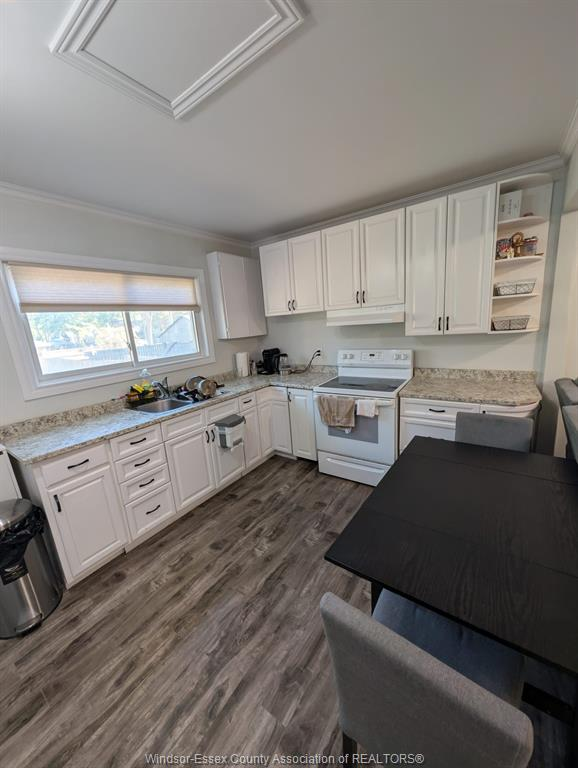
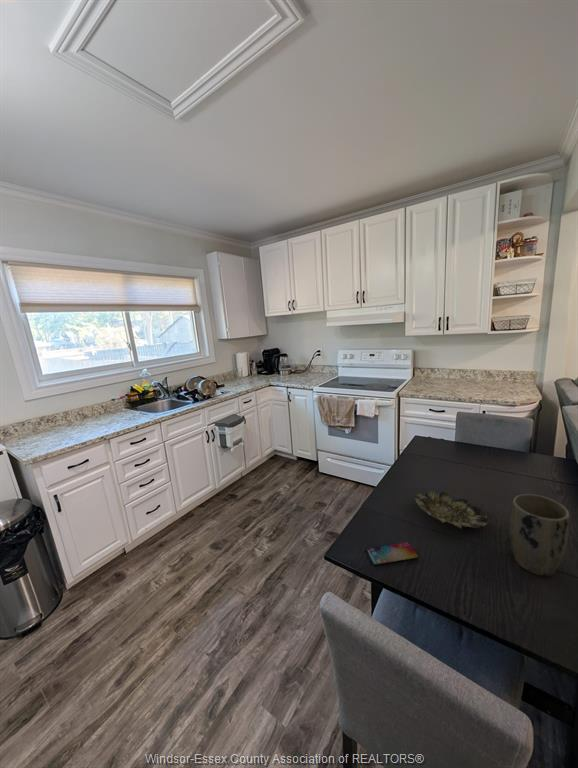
+ plant pot [509,493,571,577]
+ bowl [413,489,489,530]
+ smartphone [365,541,419,566]
